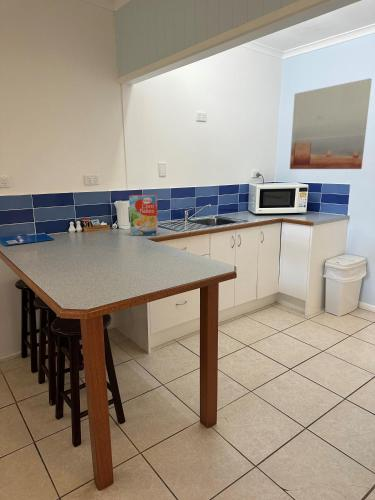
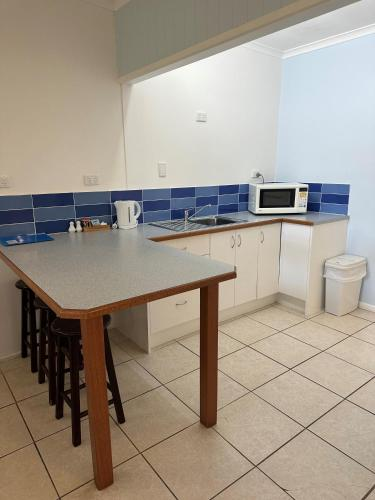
- cereal box [128,194,159,236]
- wall art [289,77,373,170]
